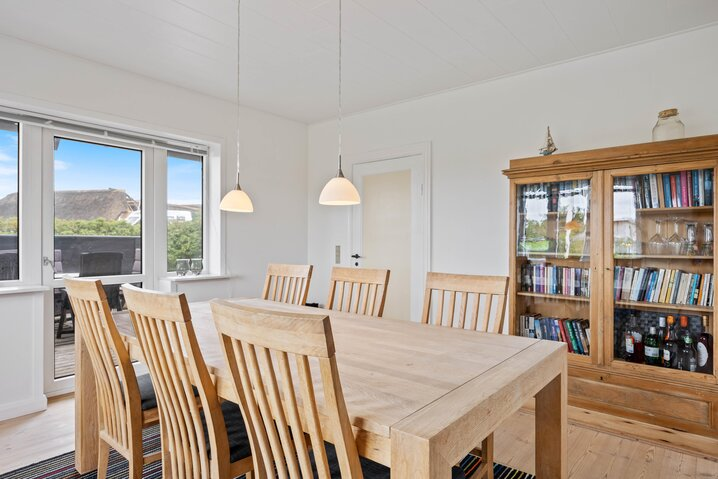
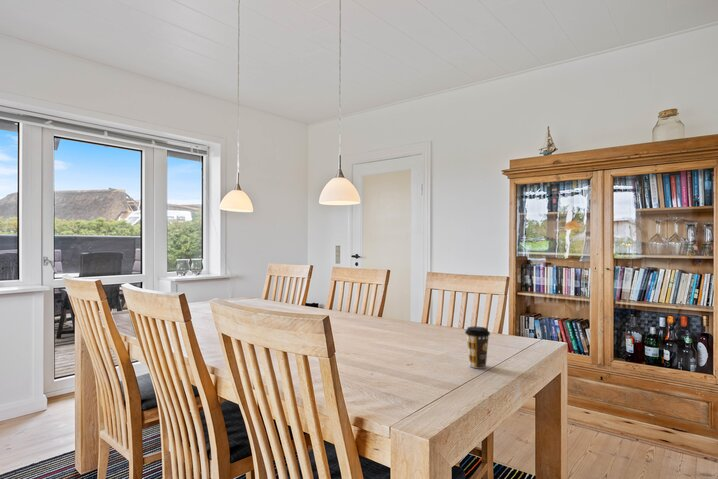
+ coffee cup [464,326,491,369]
